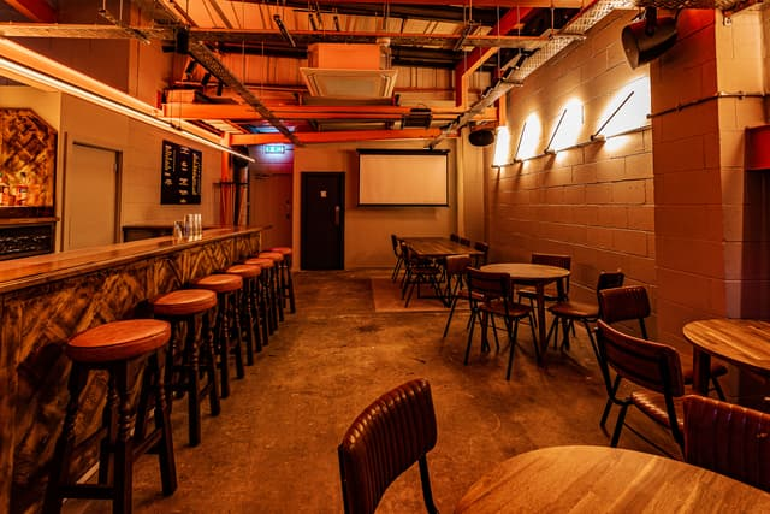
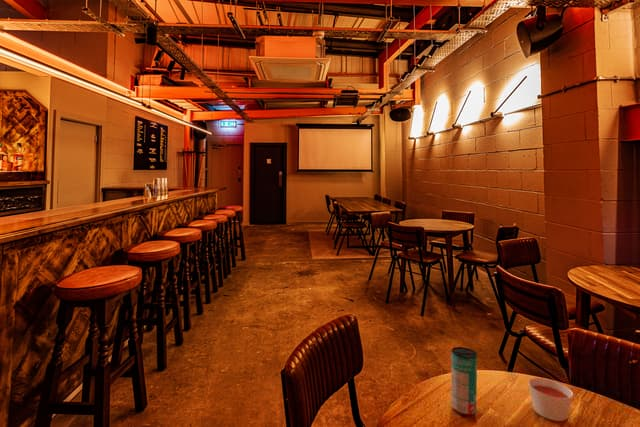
+ beverage can [450,346,478,417]
+ candle [527,377,574,422]
